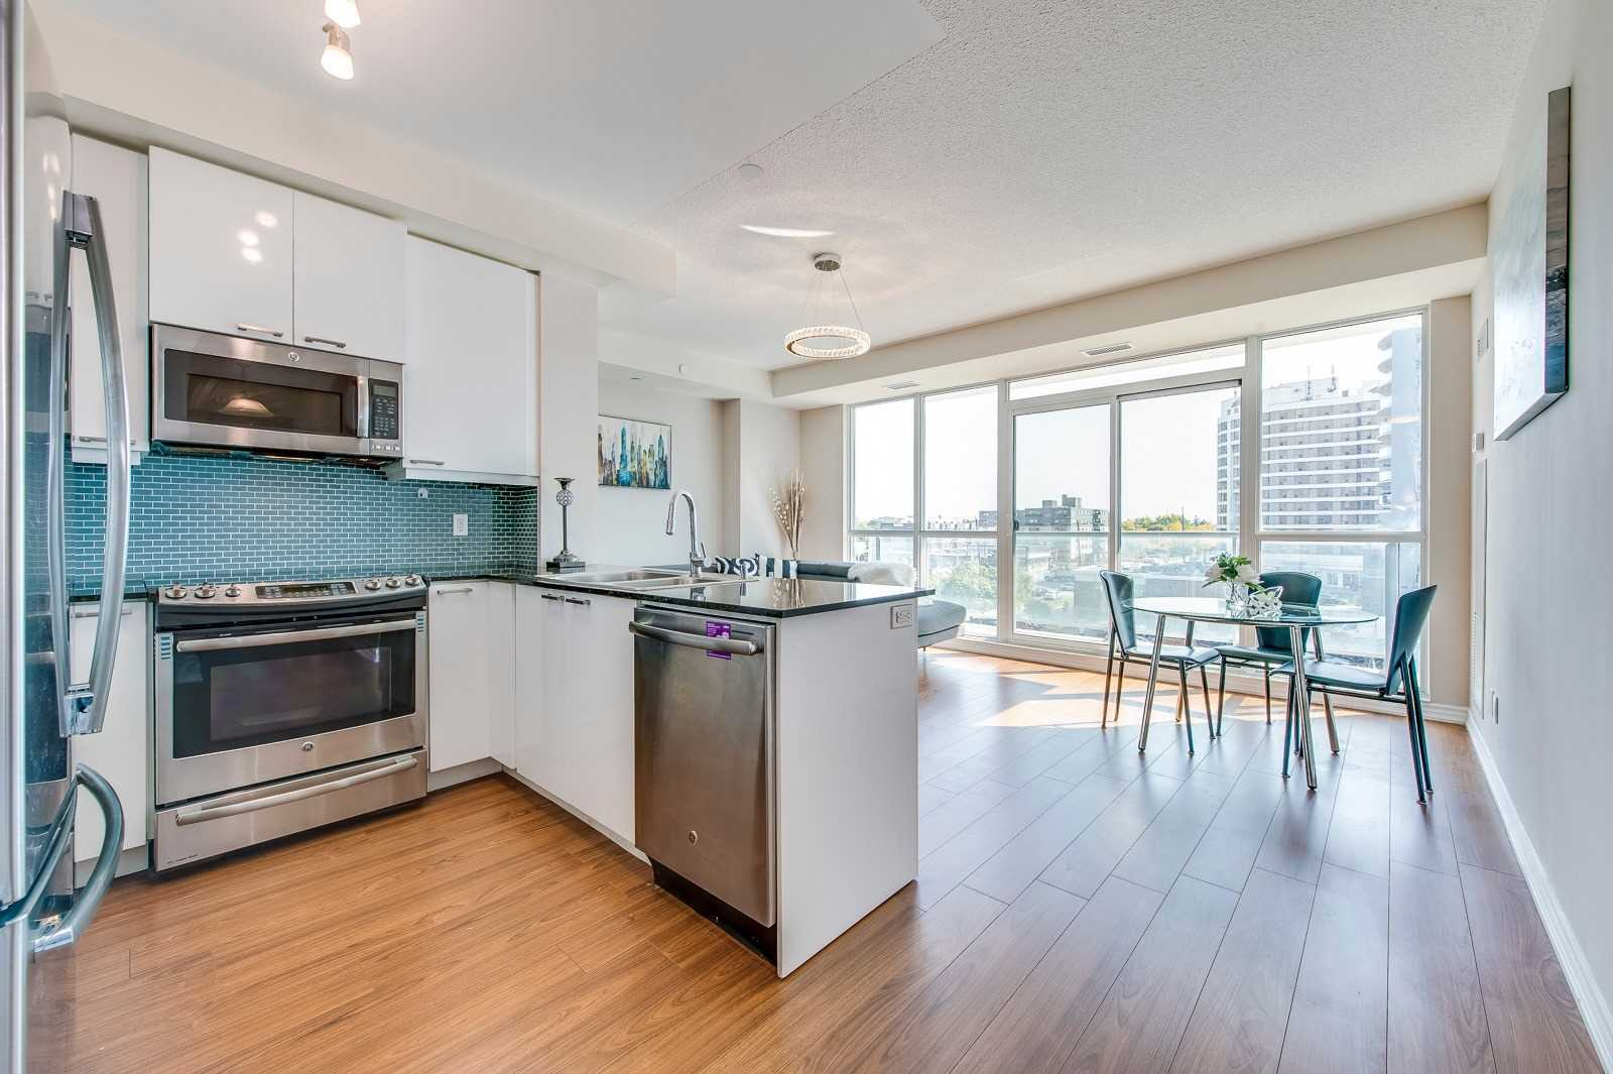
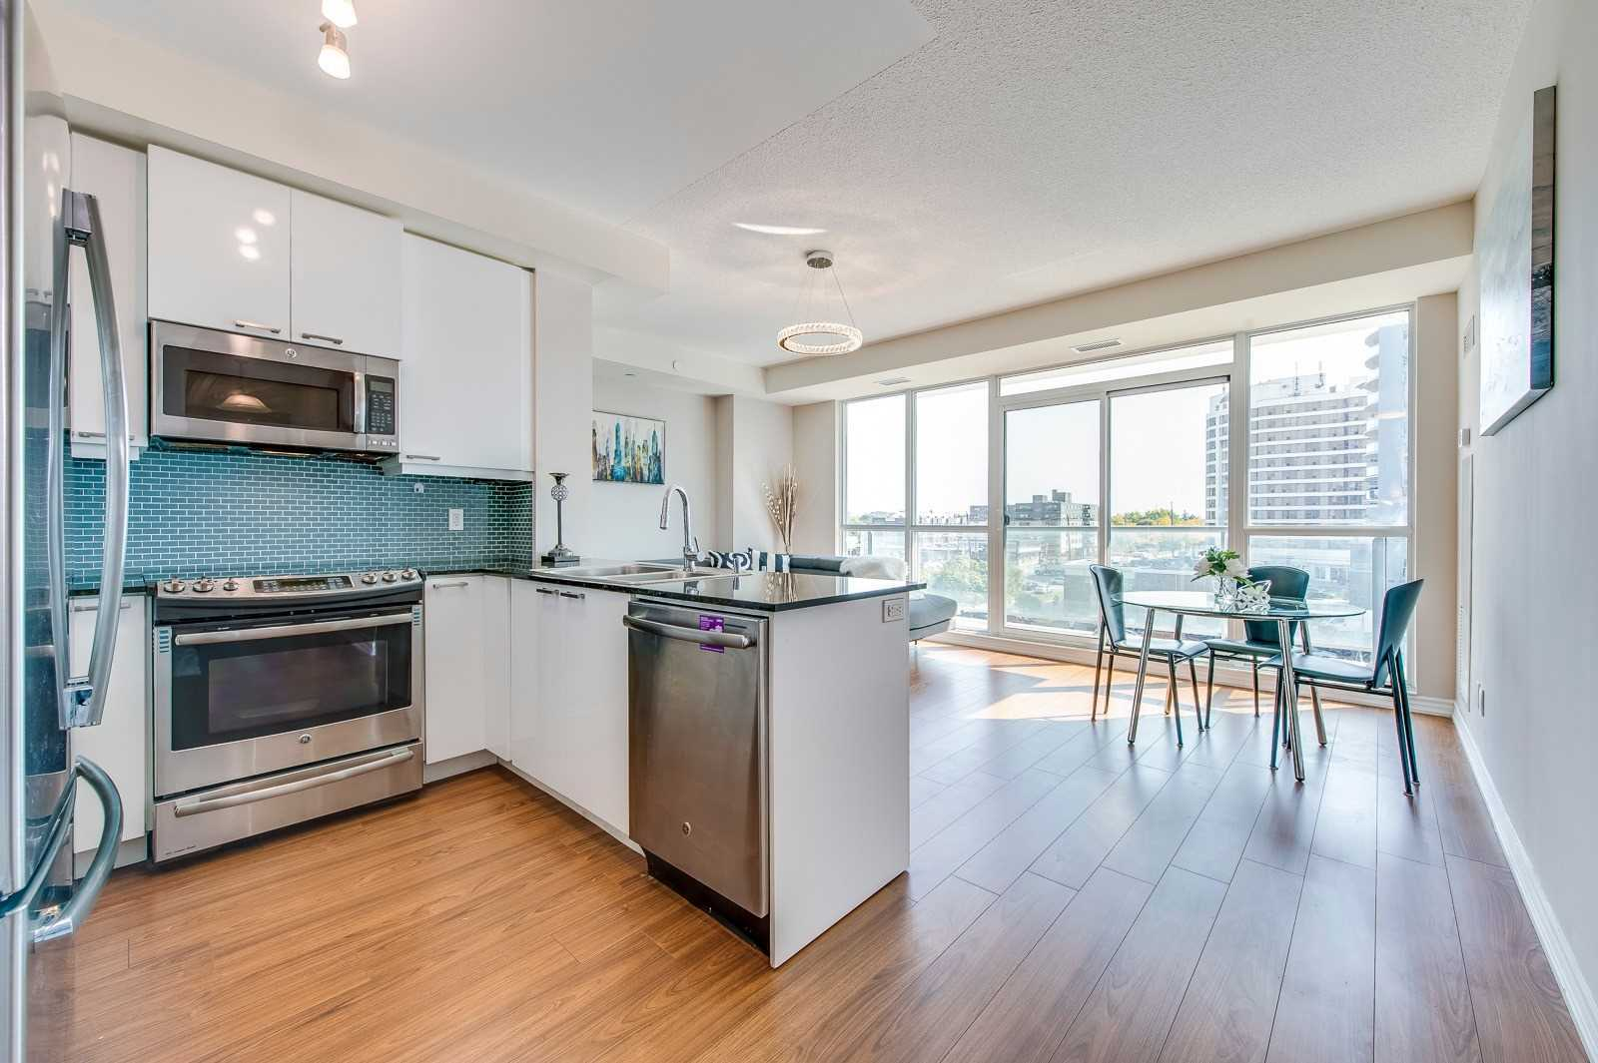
- recessed light [737,158,765,181]
